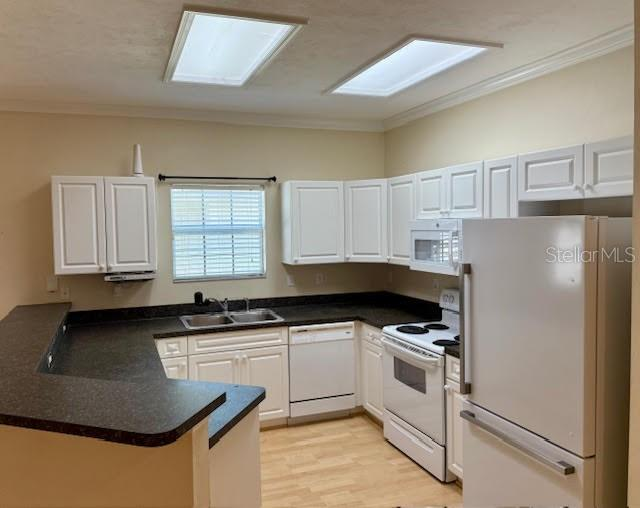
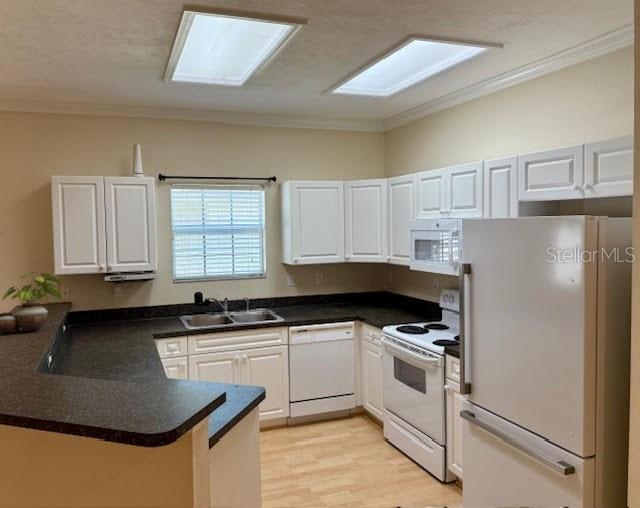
+ potted plant [0,271,63,334]
